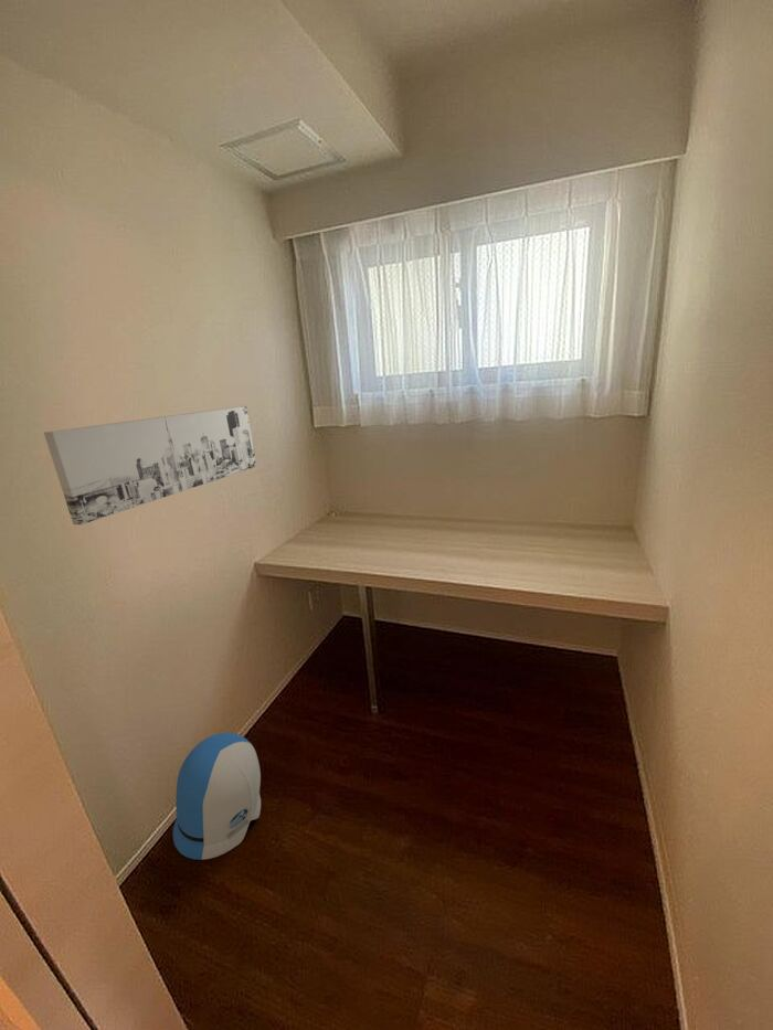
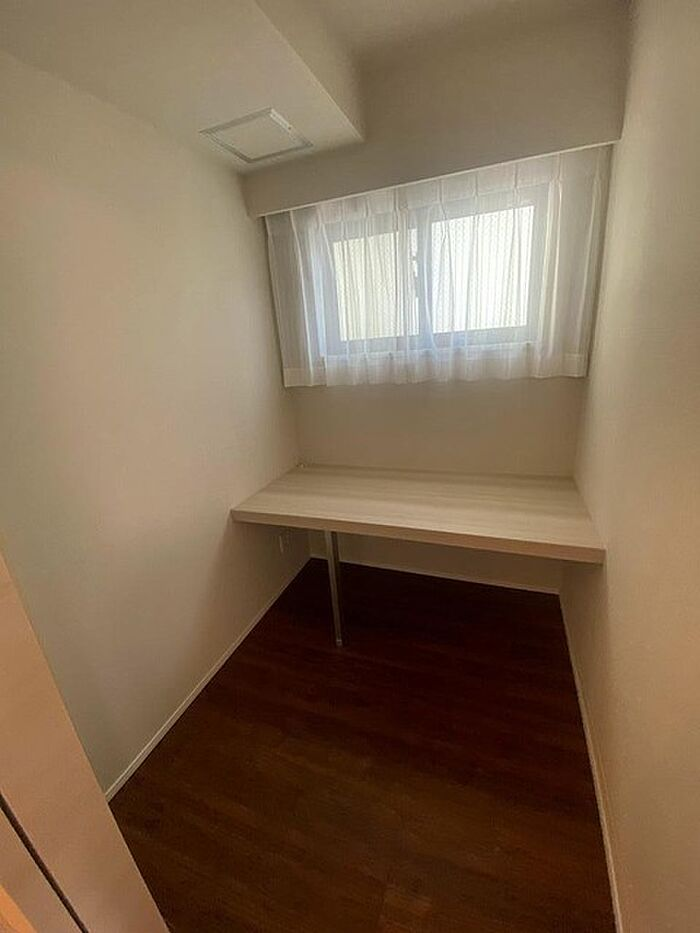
- sun visor [172,732,262,861]
- wall art [43,405,257,525]
